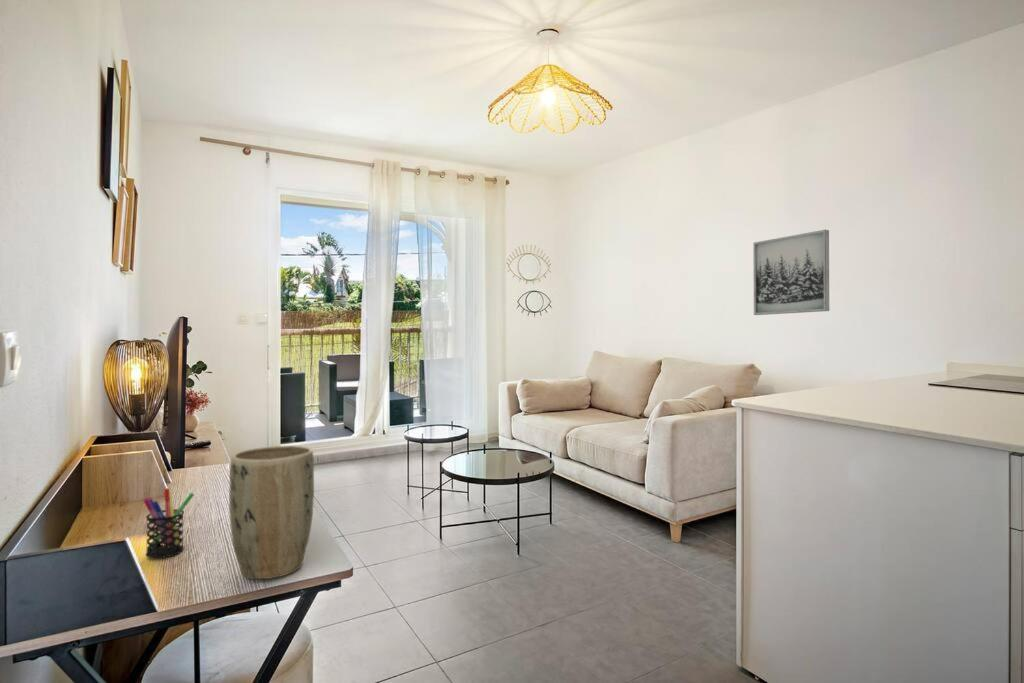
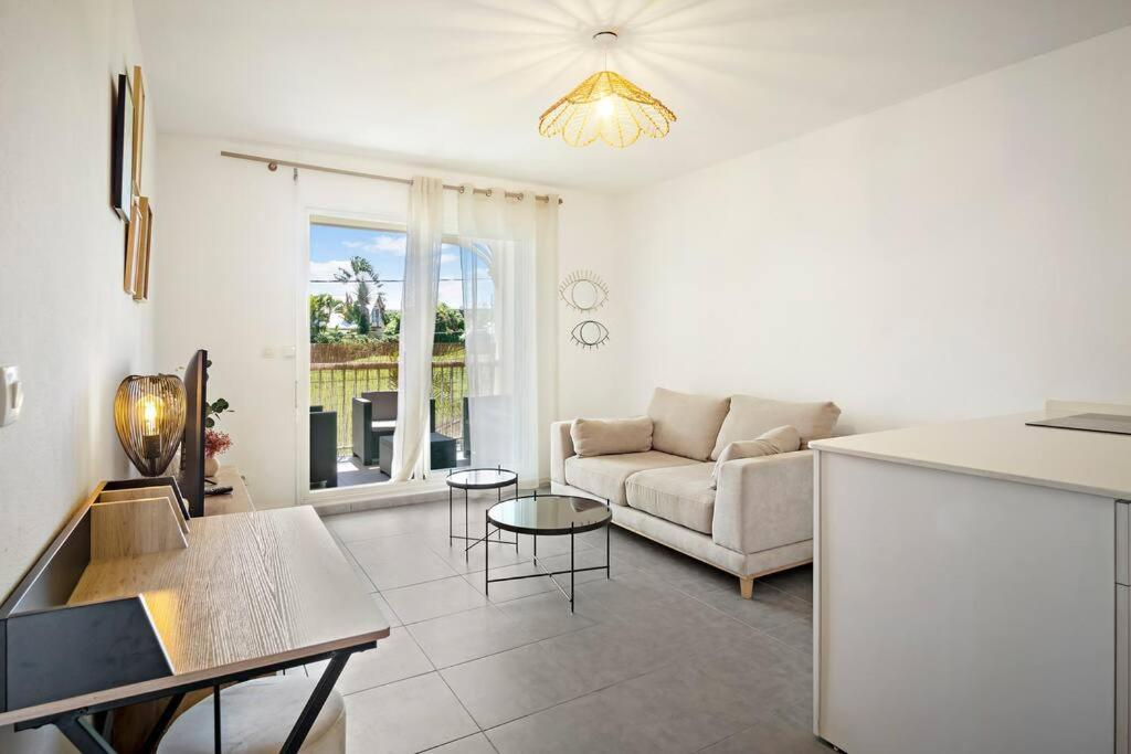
- wall art [753,229,830,316]
- plant pot [228,445,315,580]
- pen holder [142,487,195,559]
